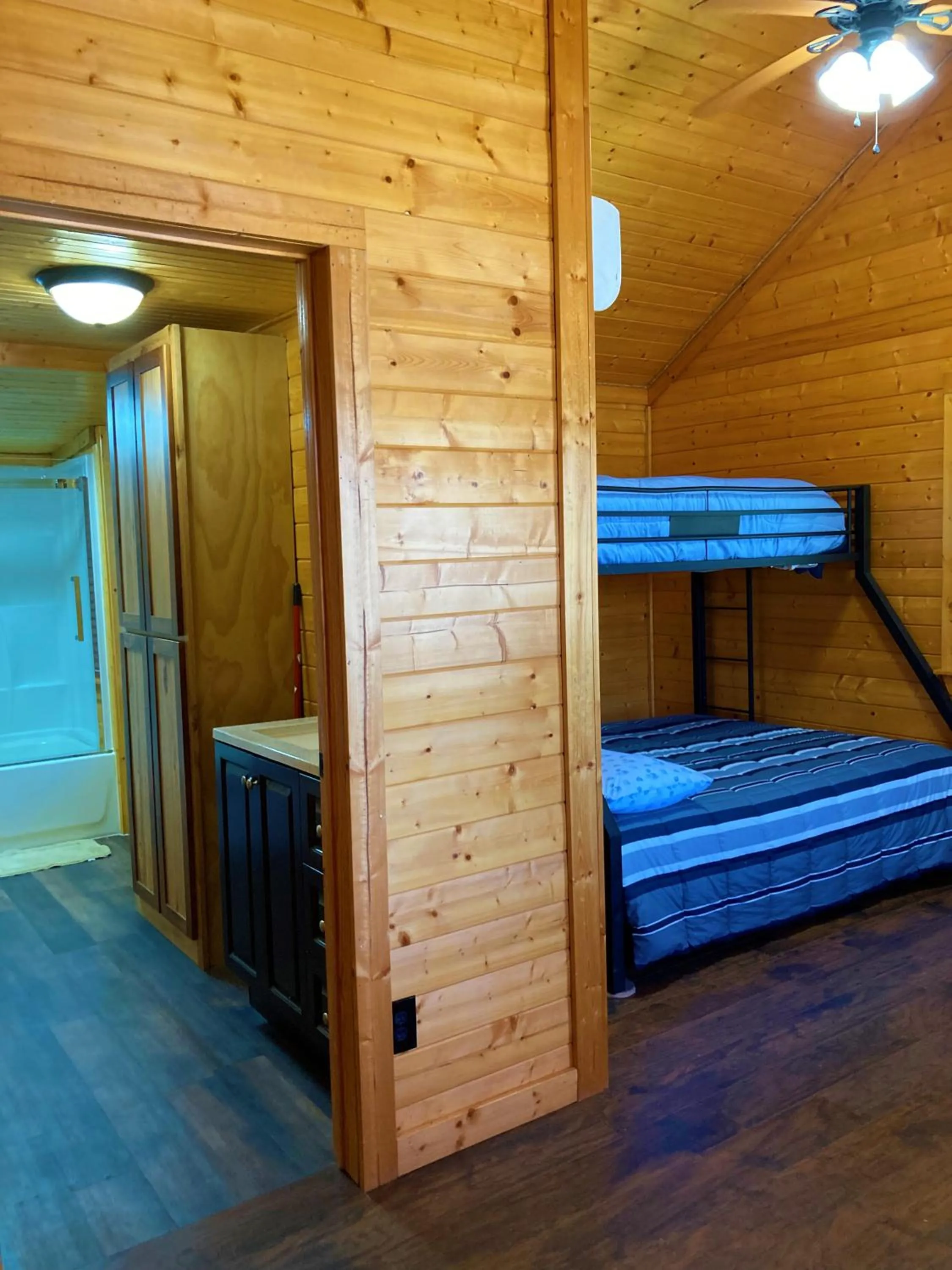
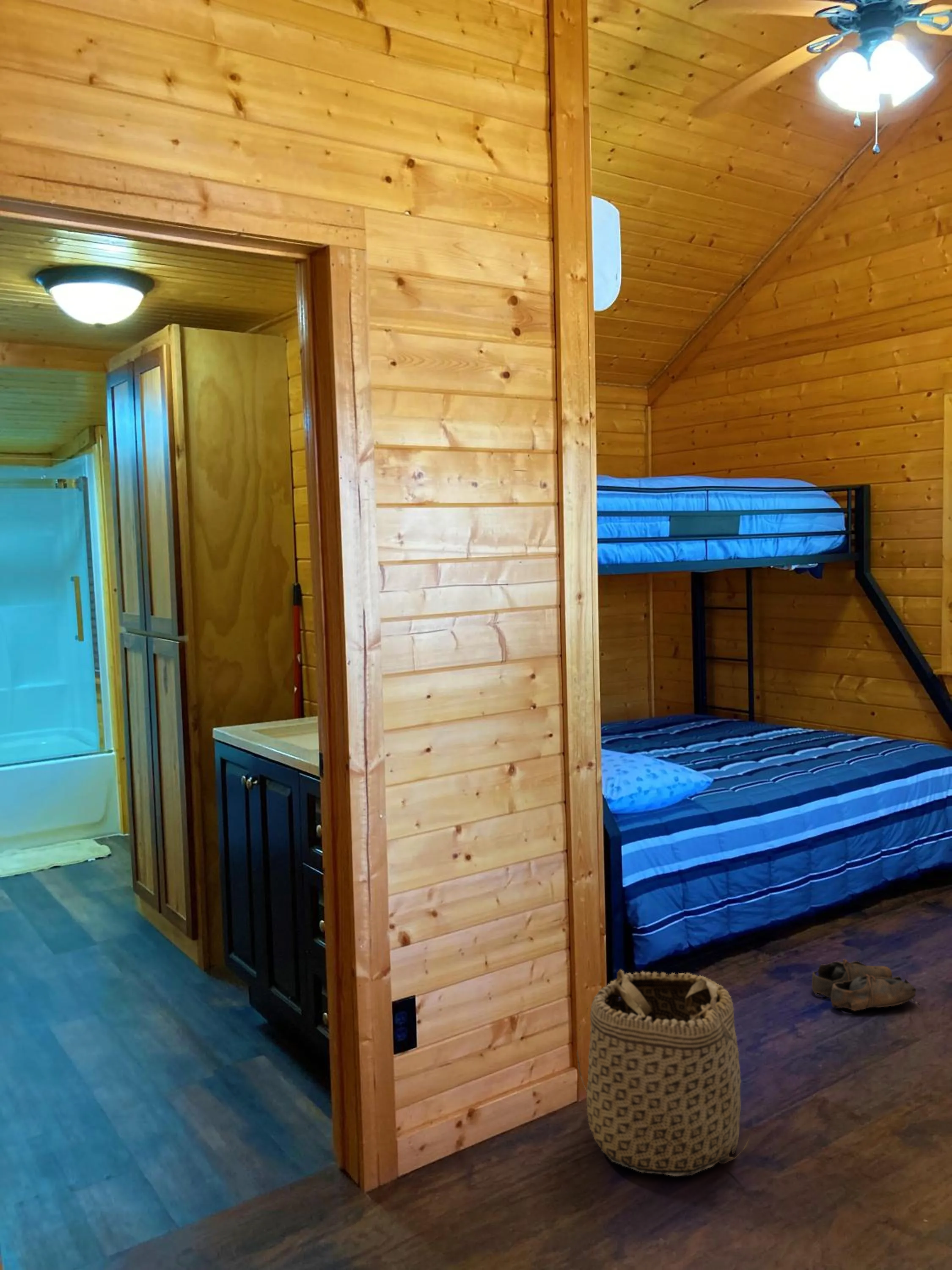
+ shoe [812,959,920,1011]
+ basket [576,969,751,1177]
